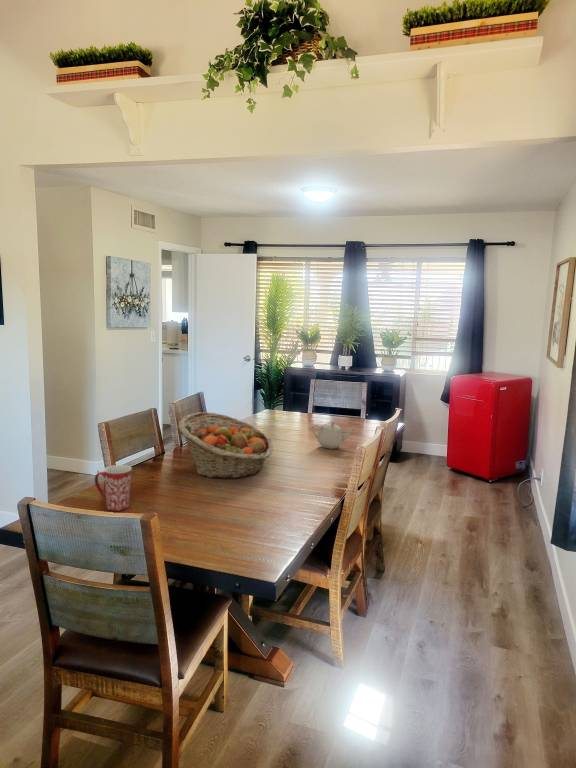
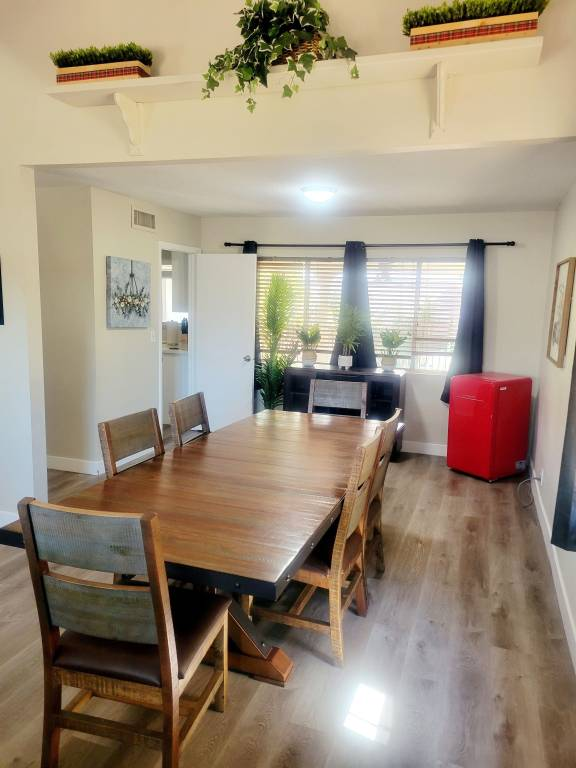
- mug [94,464,133,512]
- fruit basket [177,411,274,480]
- teapot [311,420,356,450]
